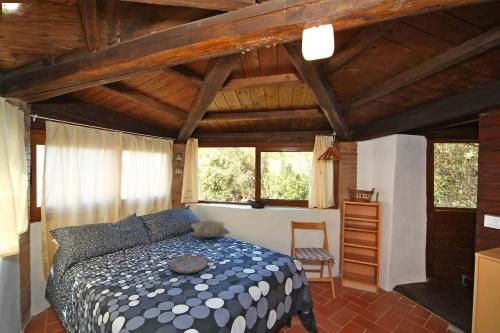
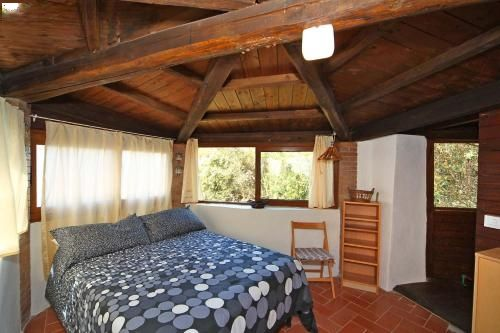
- decorative pillow [190,219,231,239]
- serving tray [169,253,209,274]
